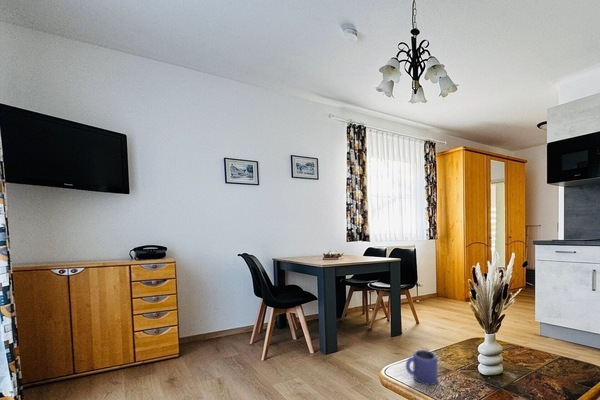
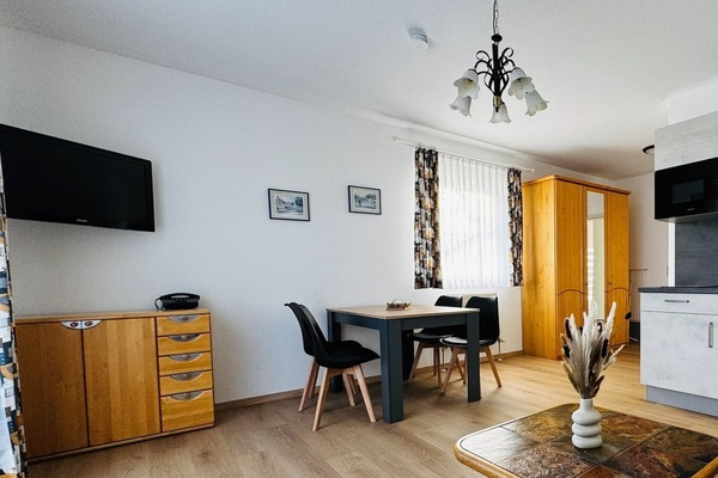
- mug [405,349,439,386]
